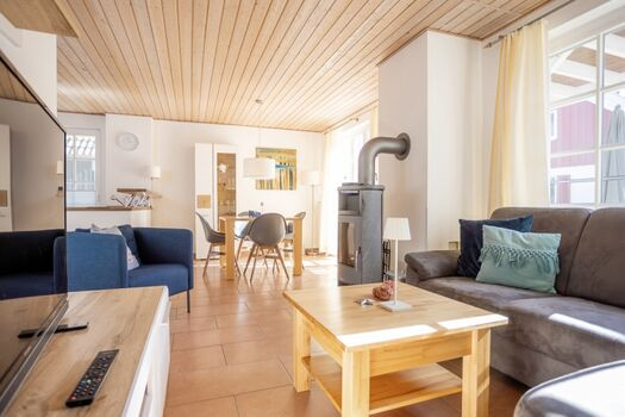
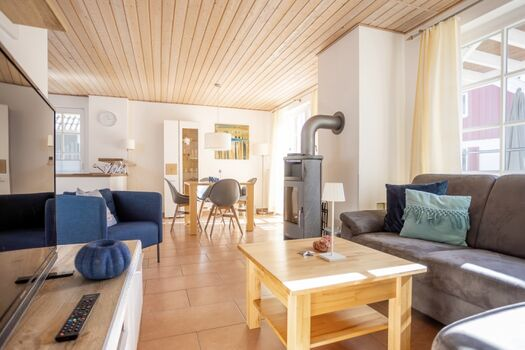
+ decorative bowl [73,238,132,280]
